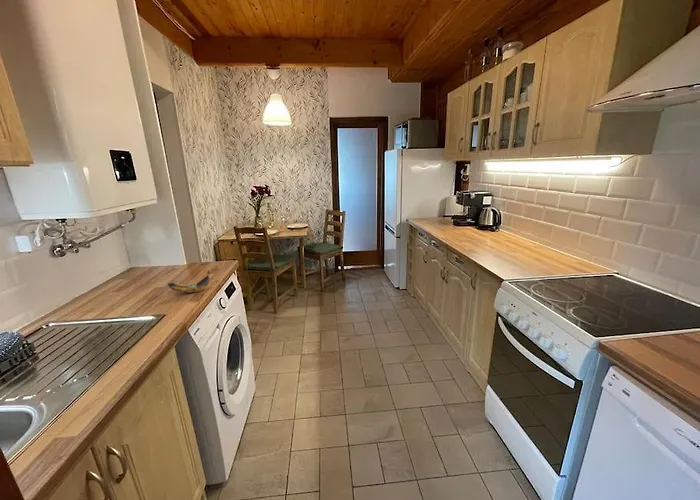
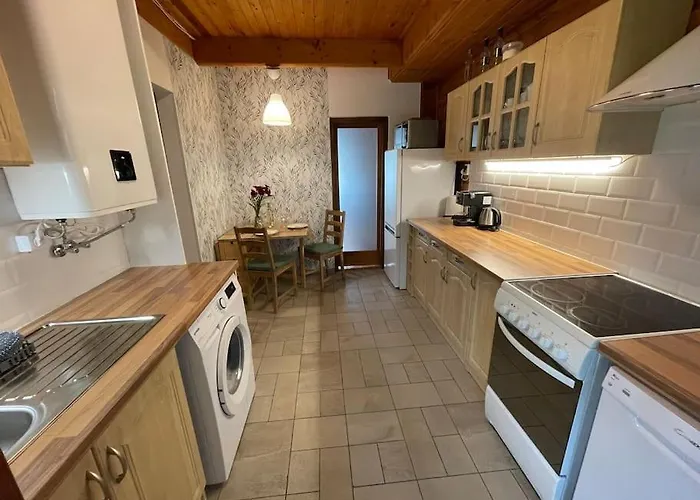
- banana [167,269,211,294]
